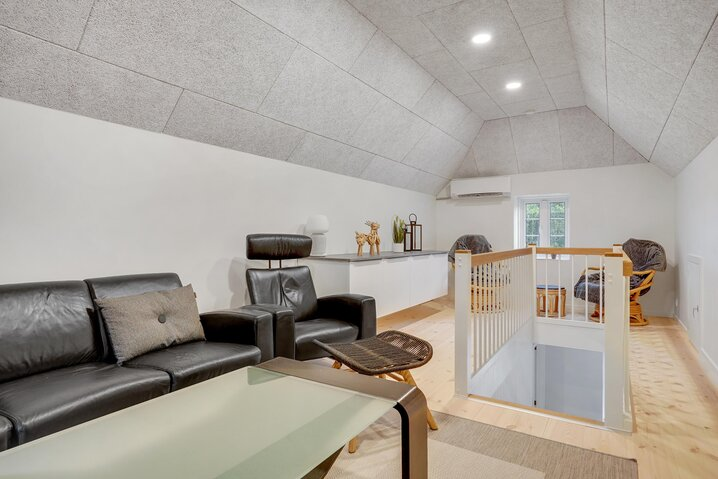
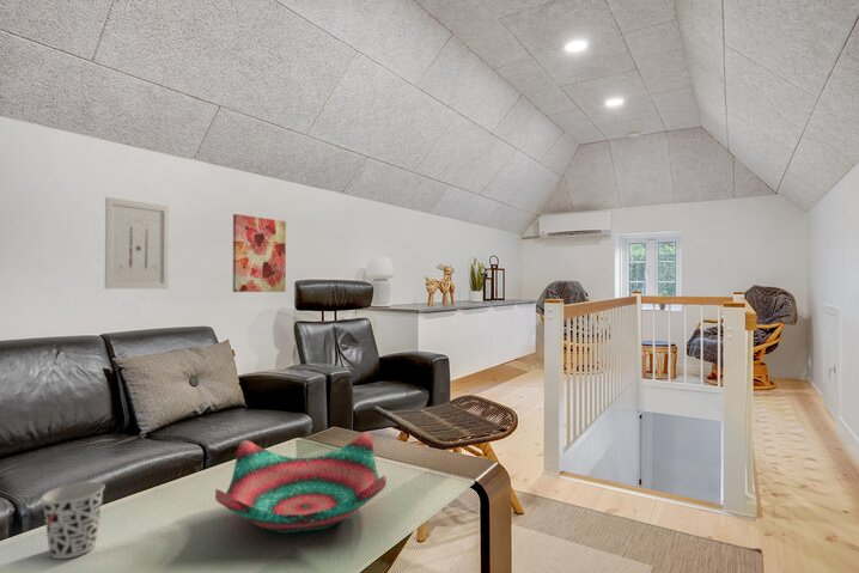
+ decorative bowl [214,432,388,535]
+ wall art [232,213,287,293]
+ cup [39,481,106,560]
+ wall art [104,196,170,291]
